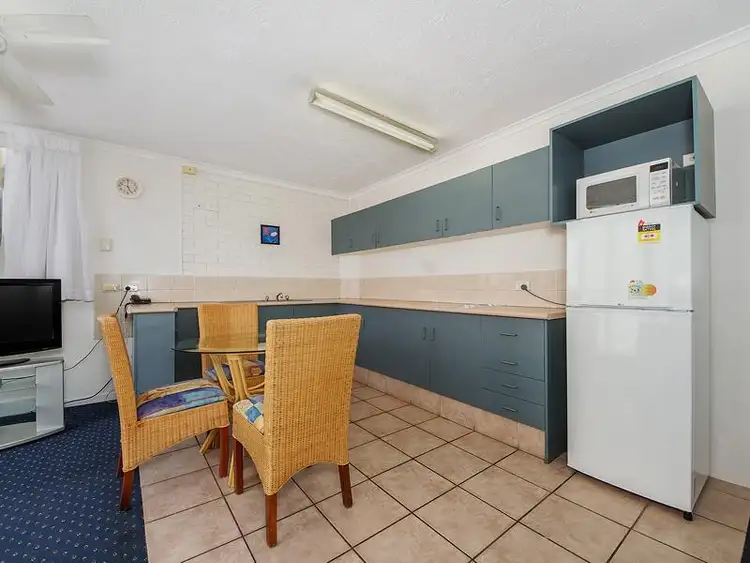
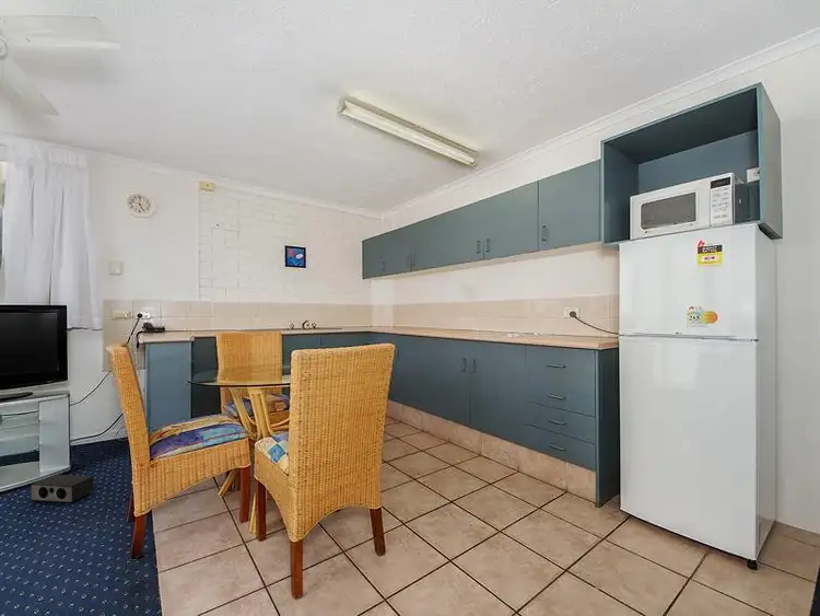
+ speaker [30,474,95,503]
